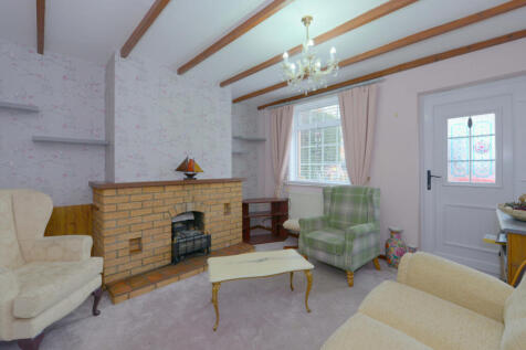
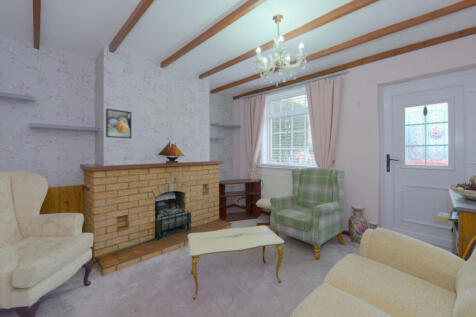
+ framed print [105,108,132,139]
